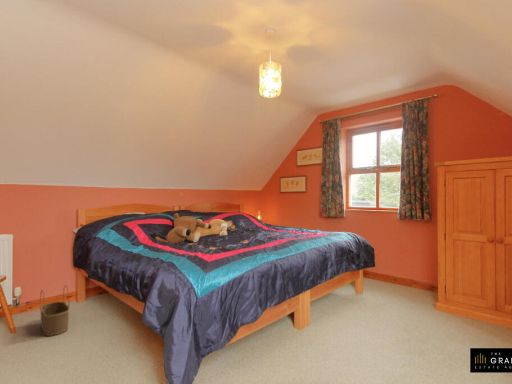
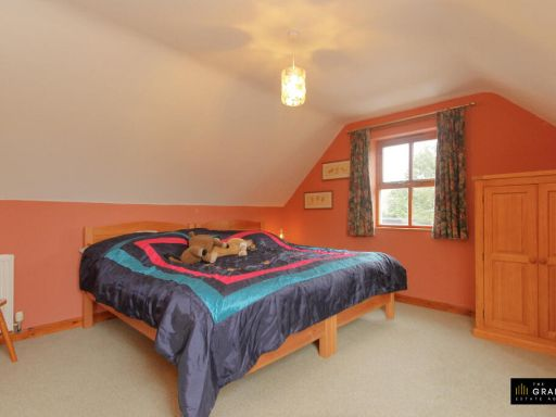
- wicker basket [39,284,71,337]
